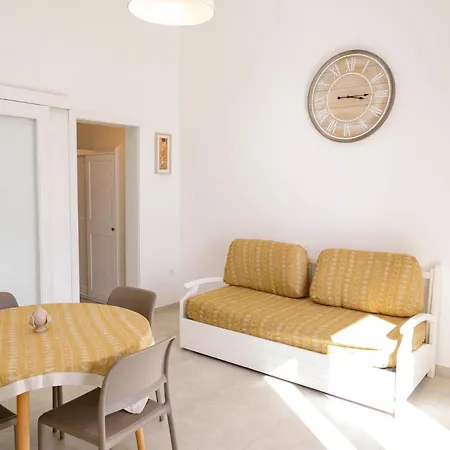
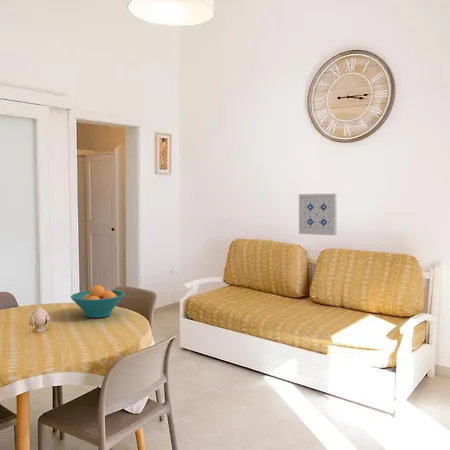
+ fruit bowl [70,284,126,319]
+ wall art [298,193,338,236]
